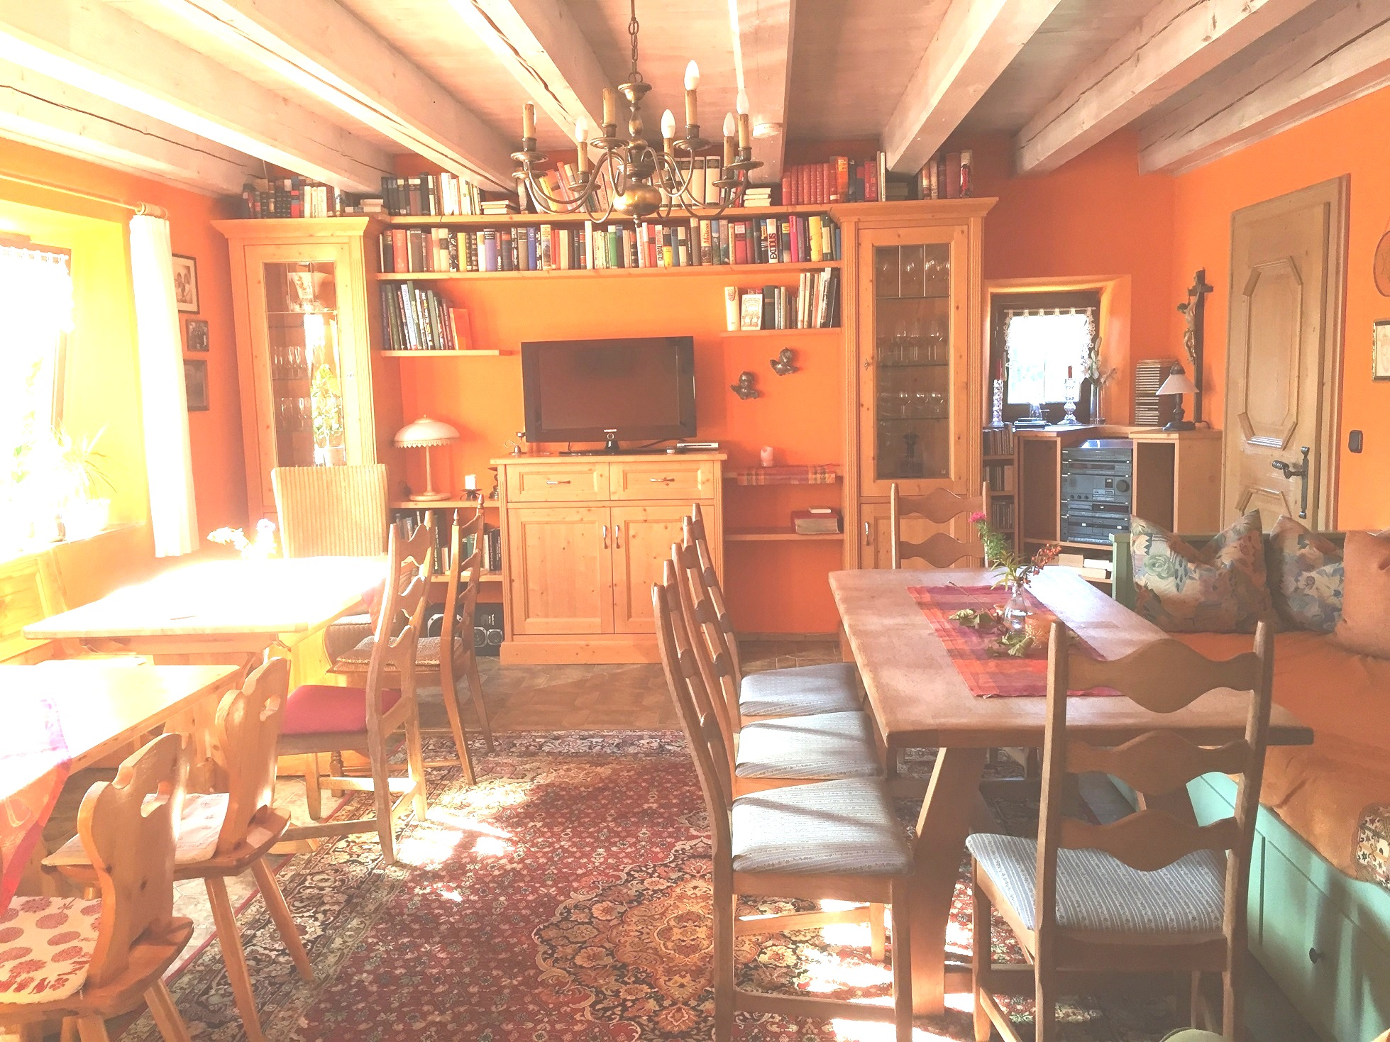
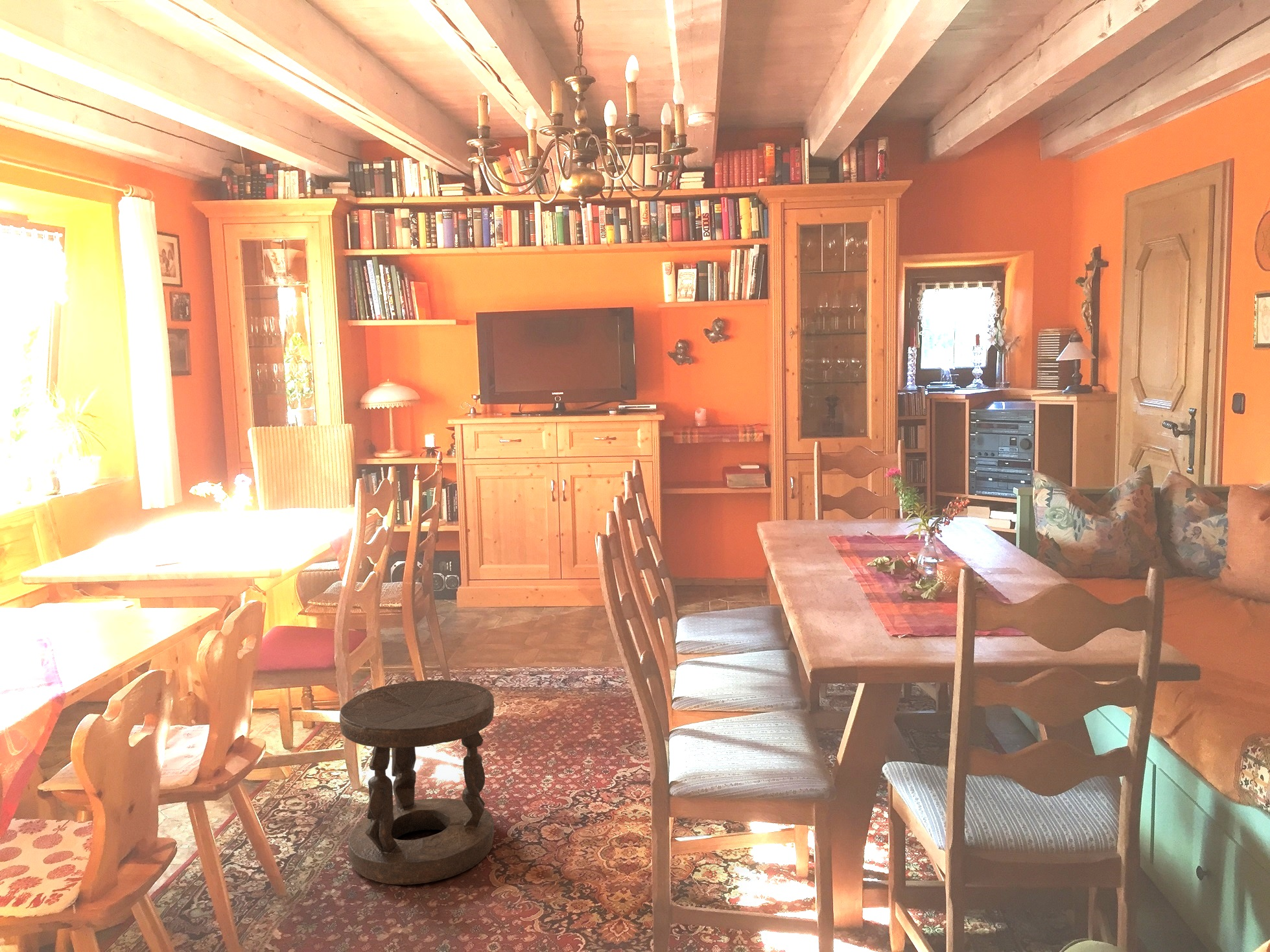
+ stool [339,679,495,885]
